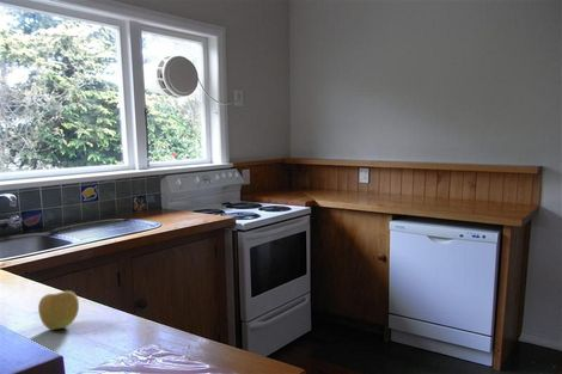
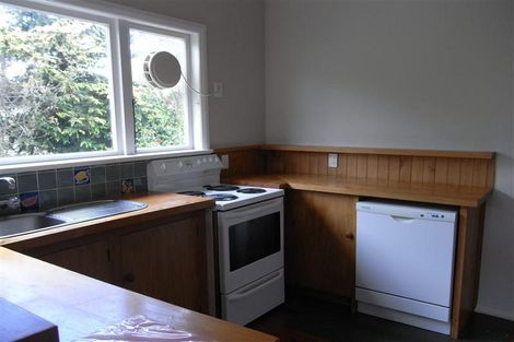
- apple [37,290,80,331]
